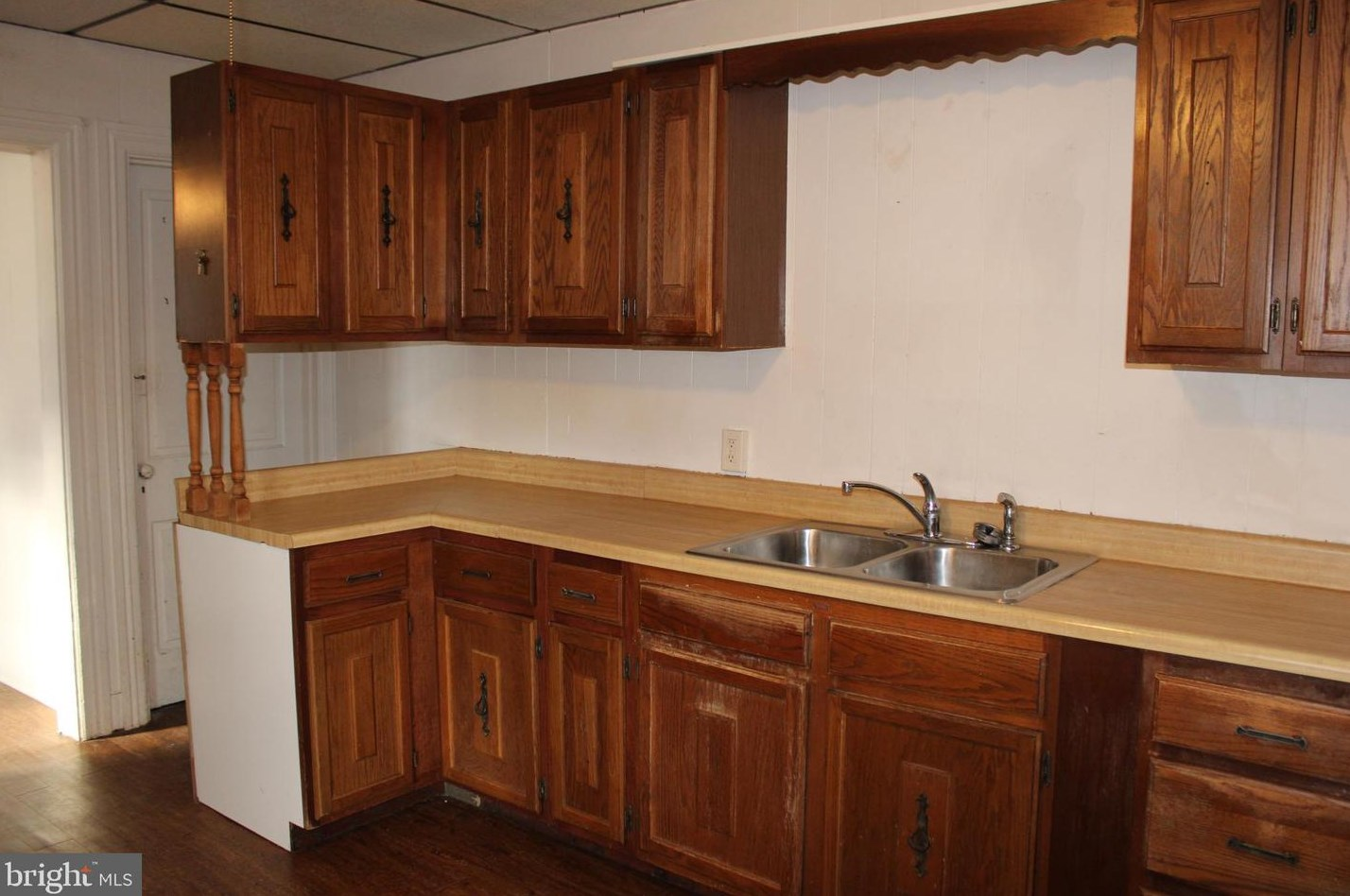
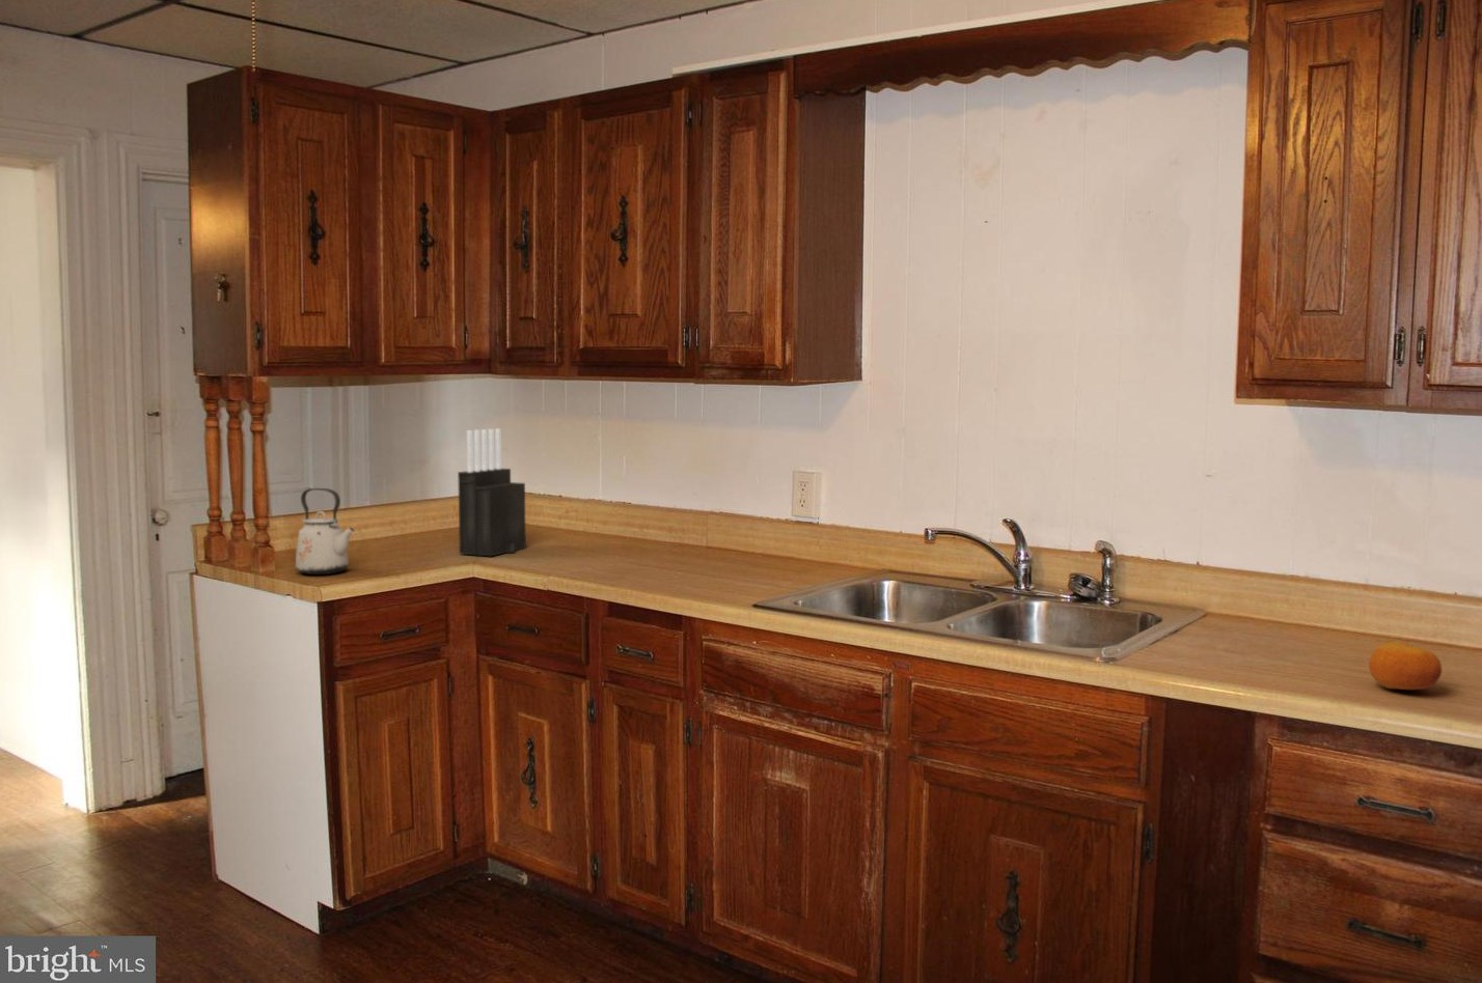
+ kettle [294,487,356,576]
+ fruit [1368,642,1442,690]
+ knife block [457,427,527,557]
